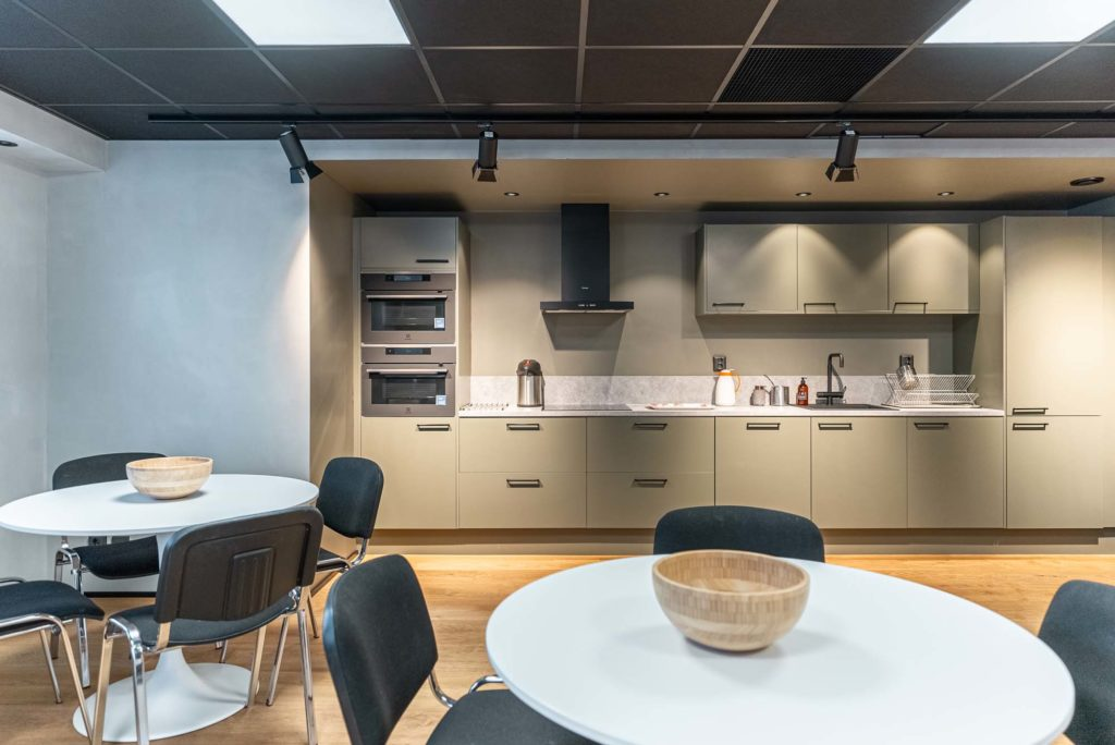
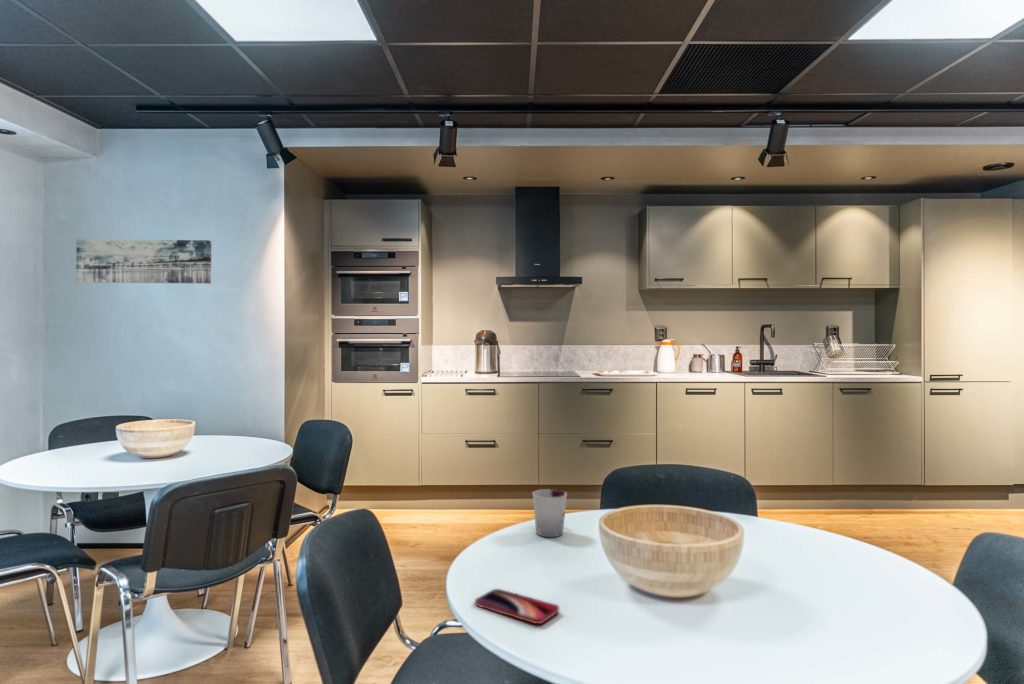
+ smartphone [474,588,560,625]
+ cup [531,488,568,538]
+ wall art [75,238,212,285]
